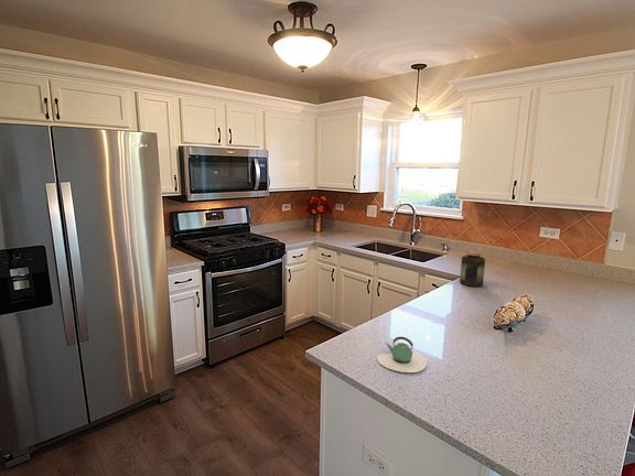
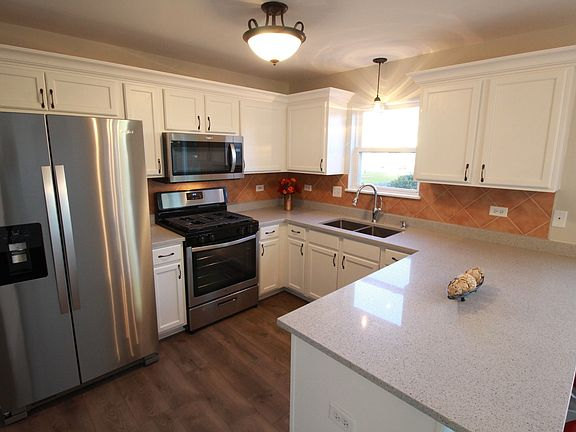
- jar [459,250,486,288]
- teapot [376,336,428,374]
